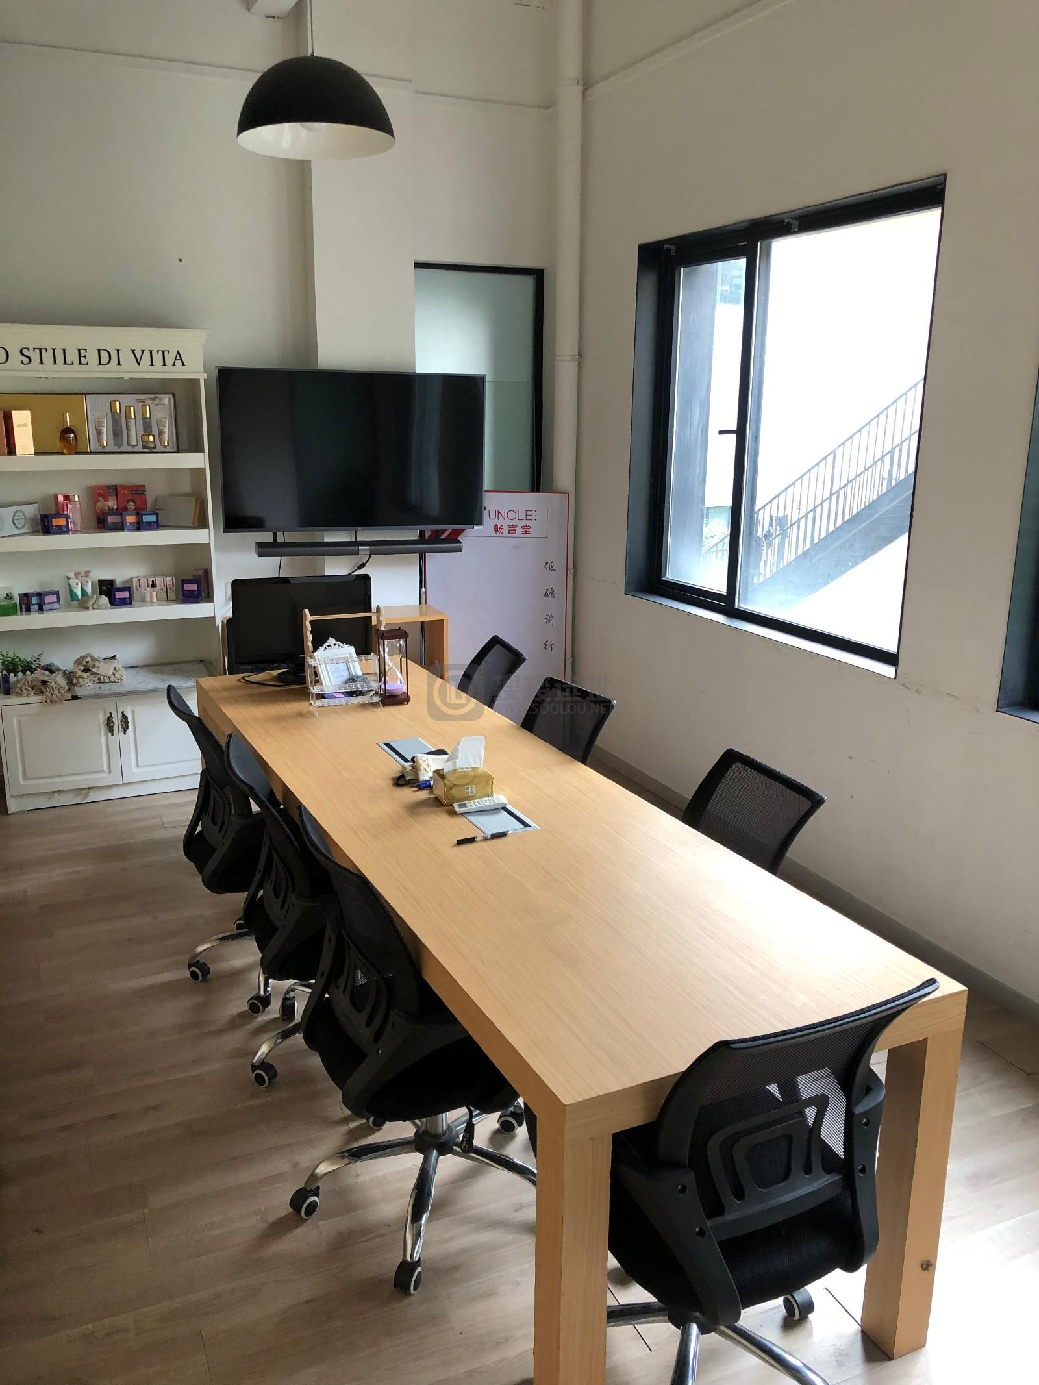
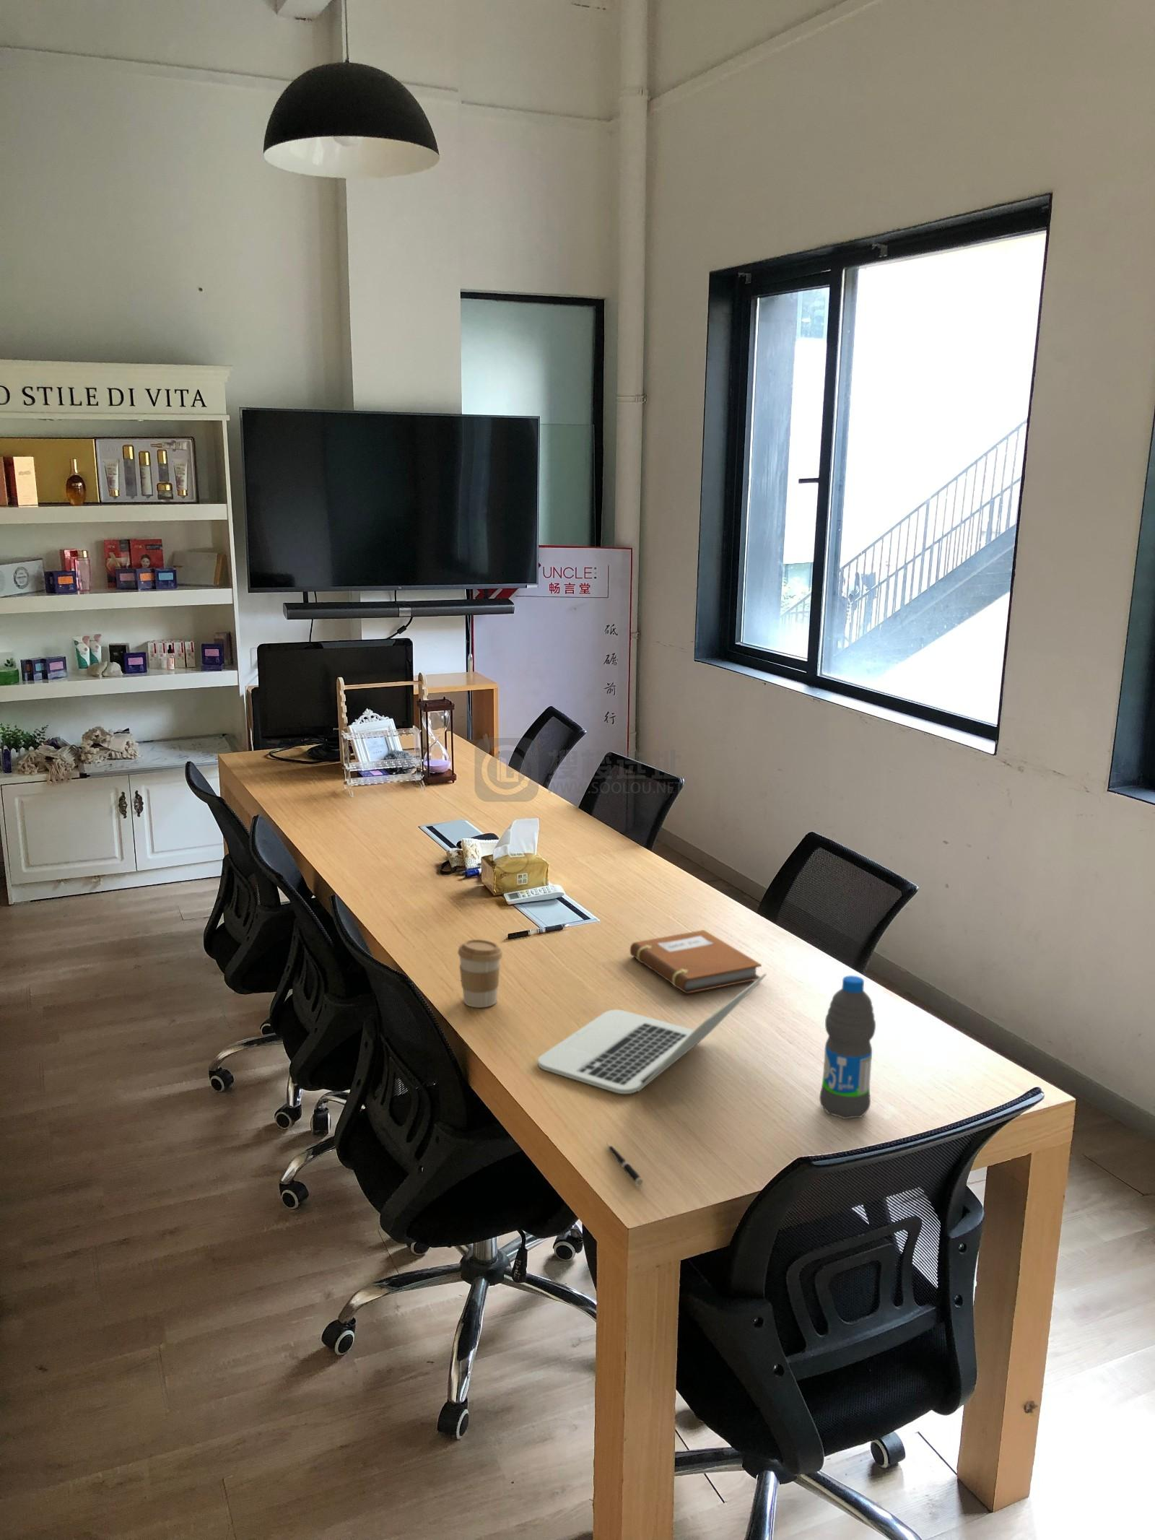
+ laptop [537,972,767,1095]
+ pen [605,1142,644,1187]
+ water bottle [819,974,876,1120]
+ notebook [630,930,762,994]
+ coffee cup [457,938,503,1008]
